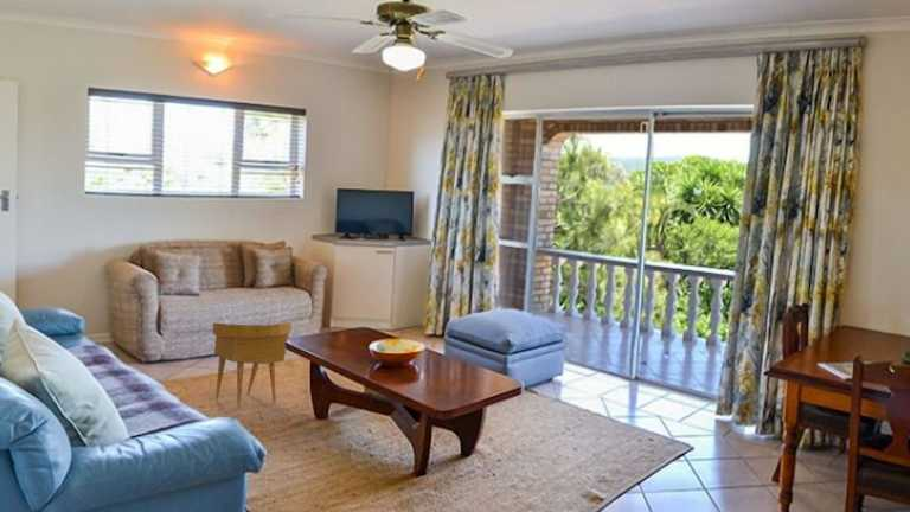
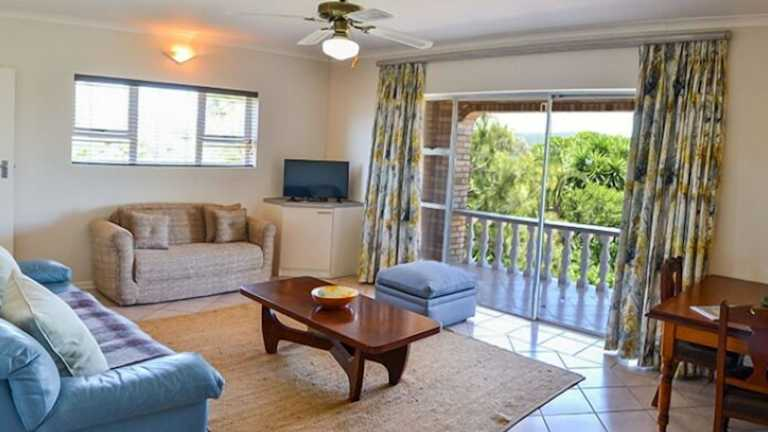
- side table [212,321,293,410]
